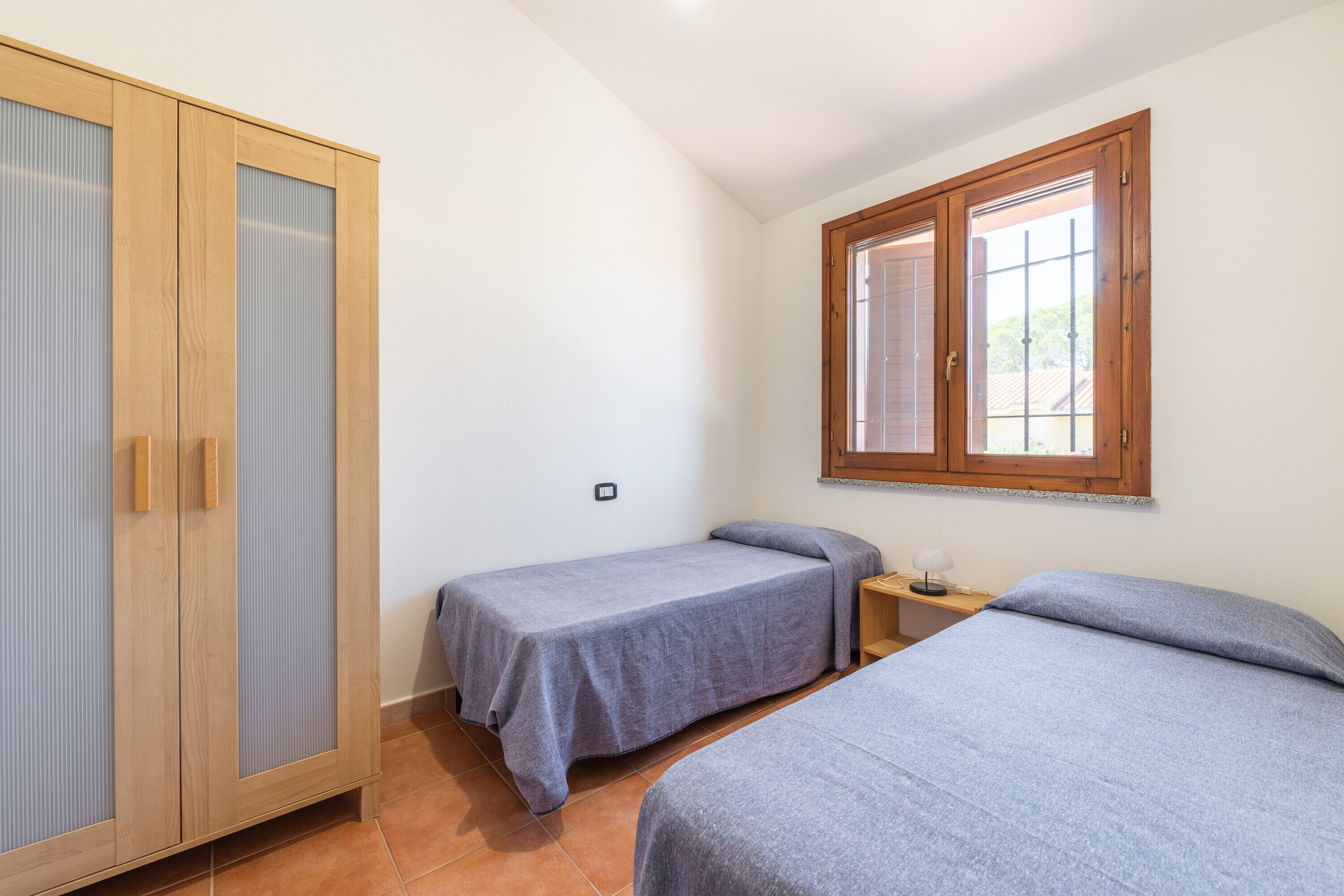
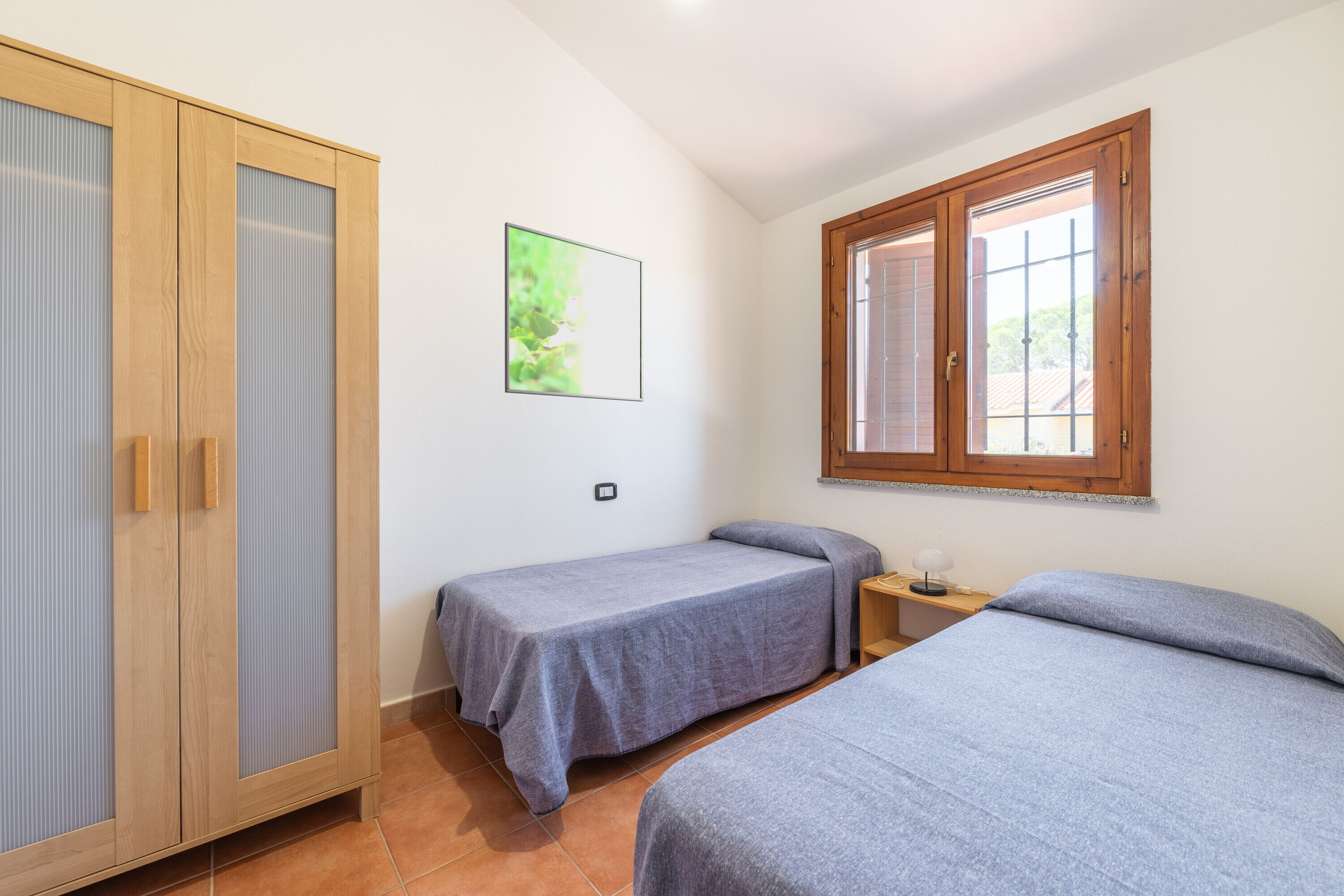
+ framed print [504,222,644,402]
